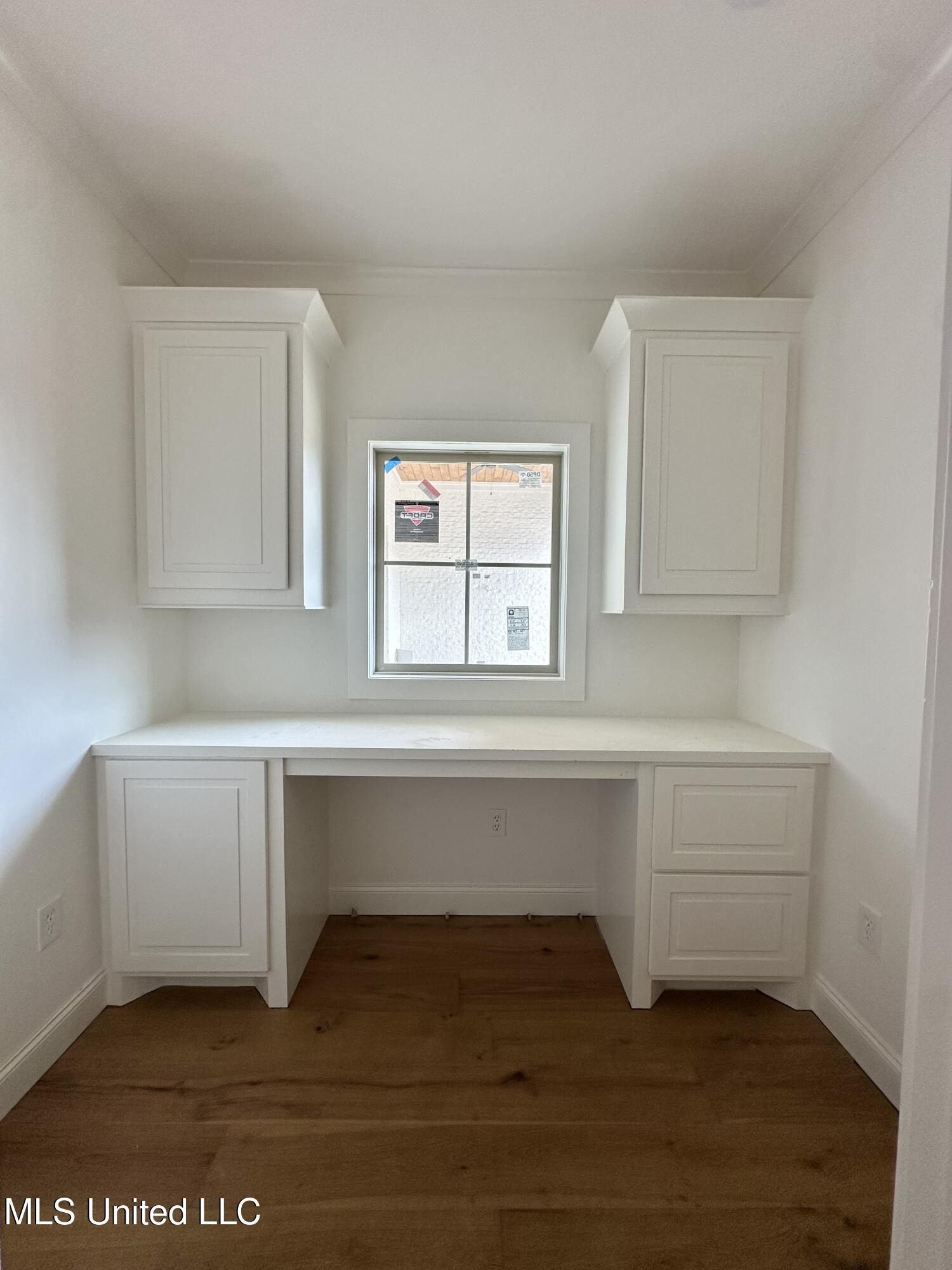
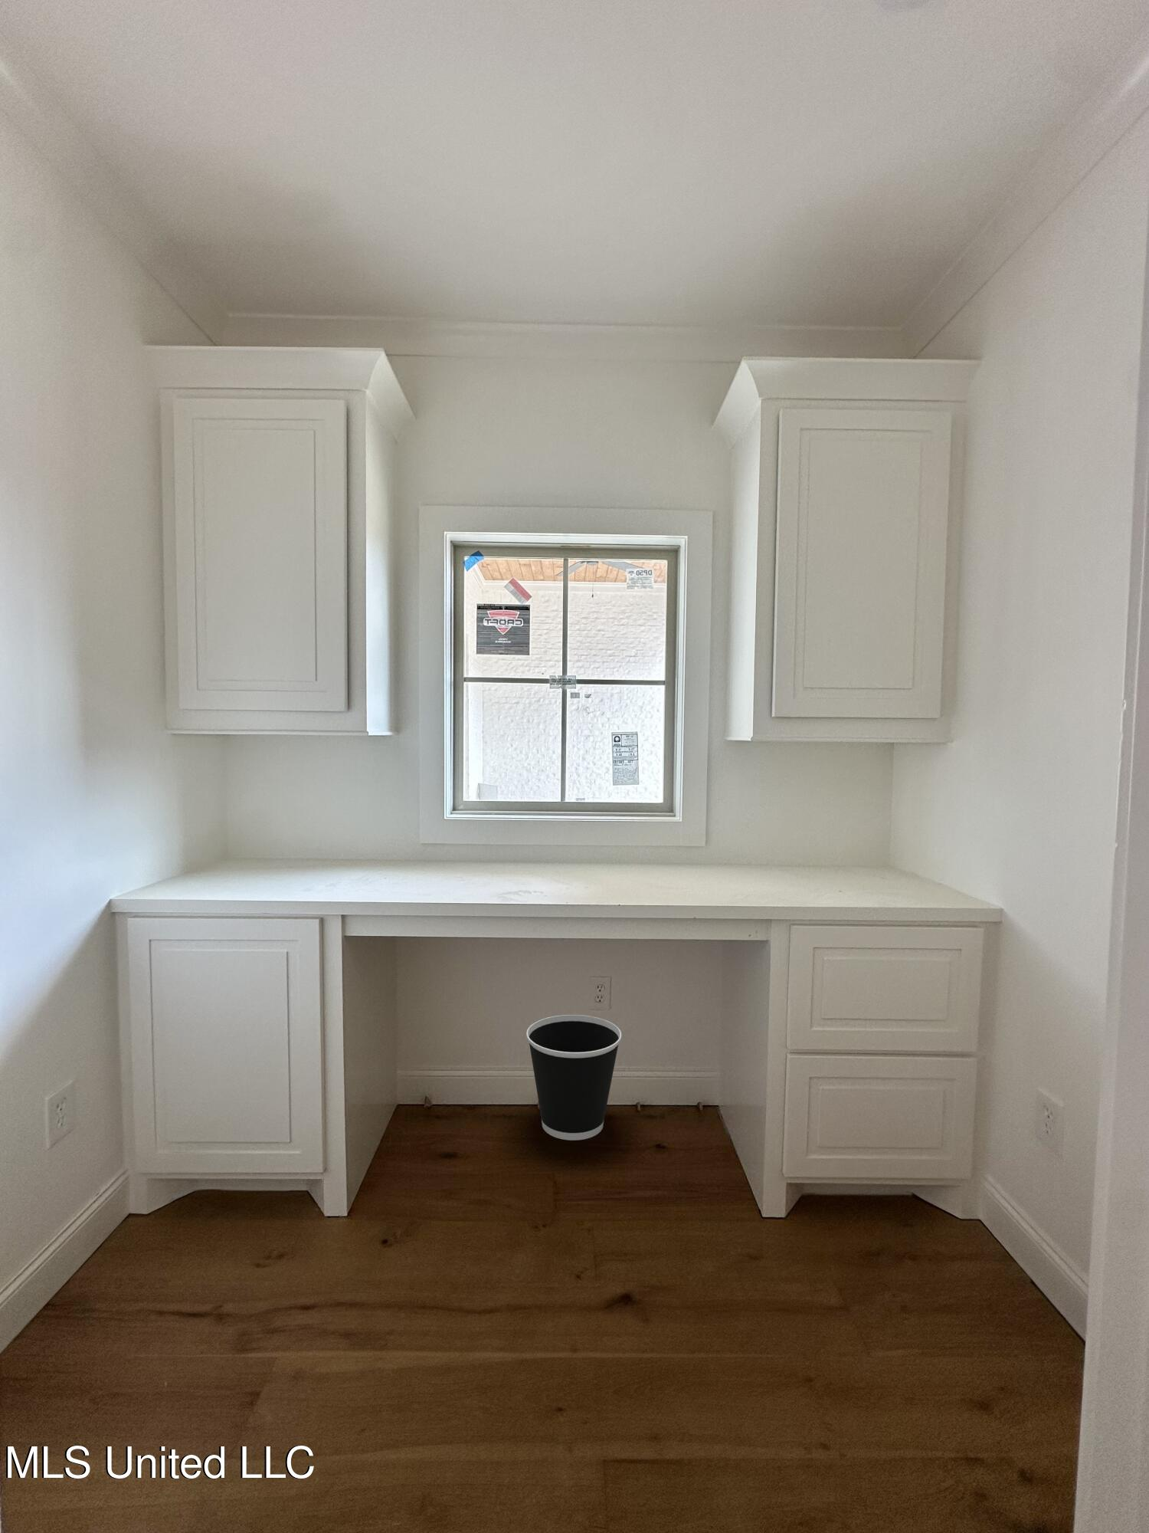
+ wastebasket [525,1014,622,1142]
